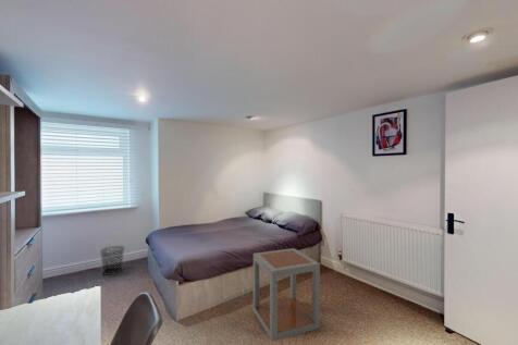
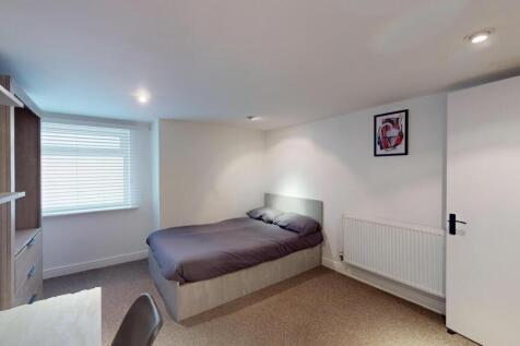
- side table [252,247,321,343]
- waste bin [99,245,125,276]
